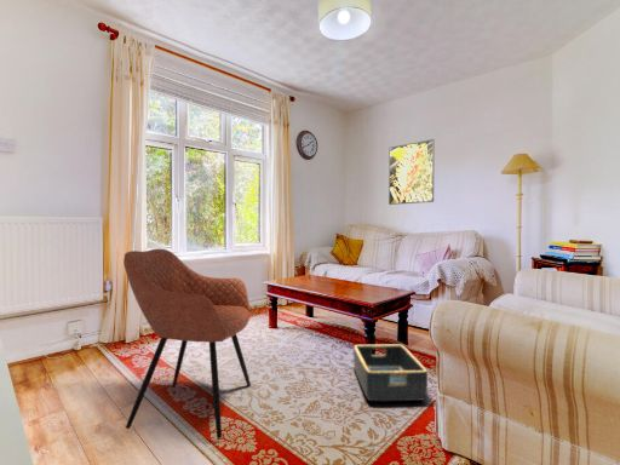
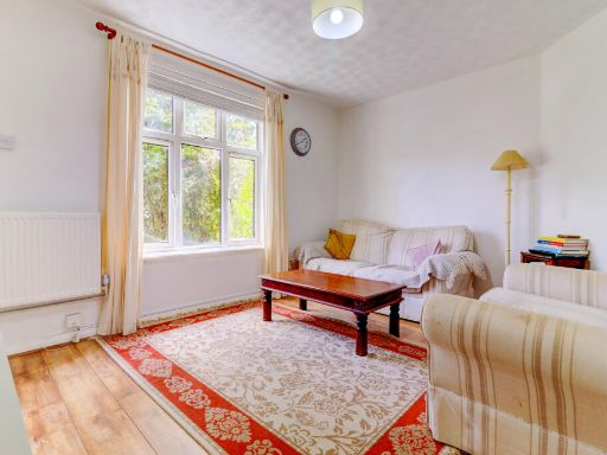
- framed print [388,138,436,206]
- basket [352,344,429,402]
- armchair [122,247,252,440]
